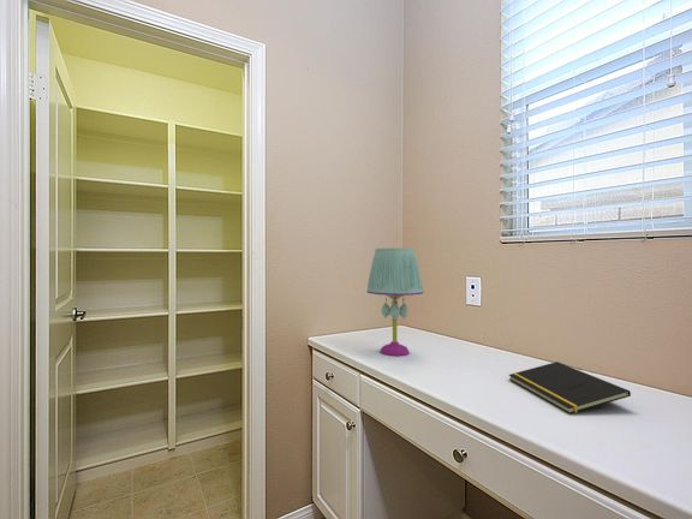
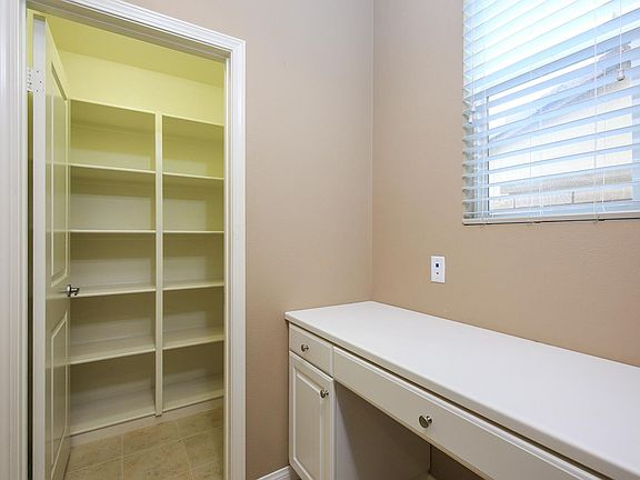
- notepad [508,360,632,414]
- table lamp [365,247,424,357]
